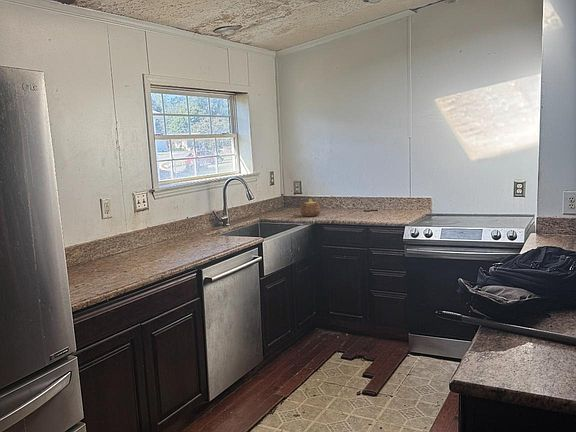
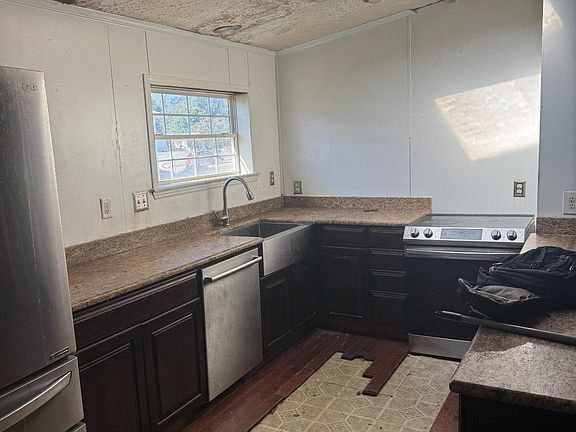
- teapot [299,198,322,217]
